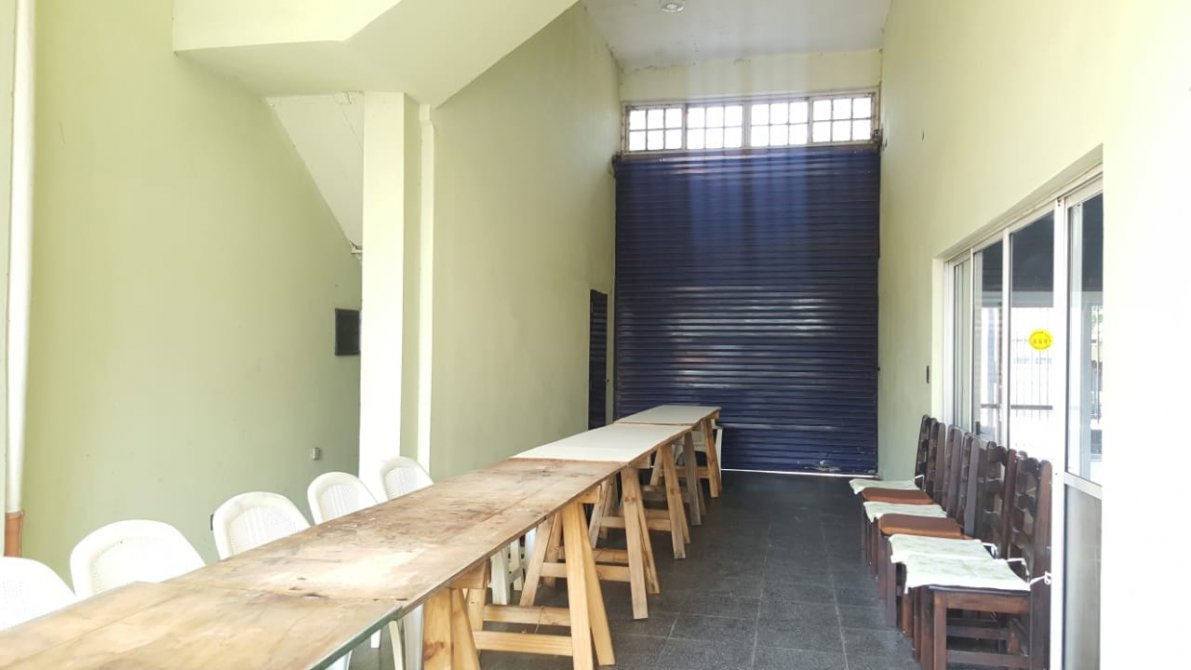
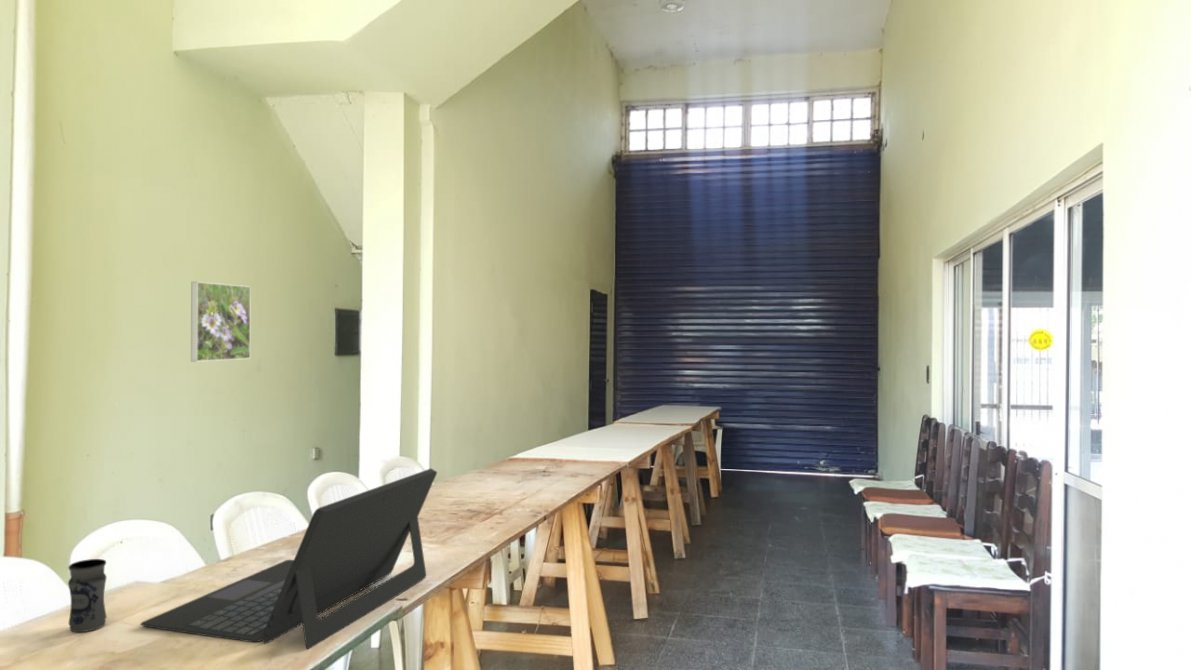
+ laptop [139,467,438,650]
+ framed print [190,281,252,363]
+ jar [67,558,108,633]
